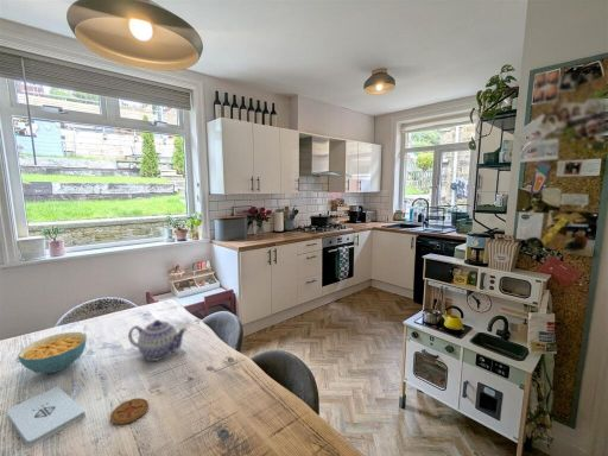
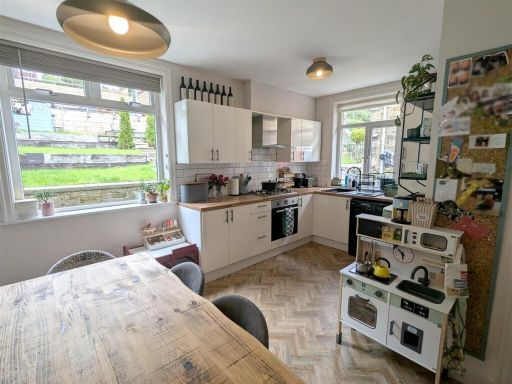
- cereal bowl [17,331,88,374]
- coaster [109,397,150,426]
- teapot [127,318,189,362]
- notepad [6,385,87,448]
